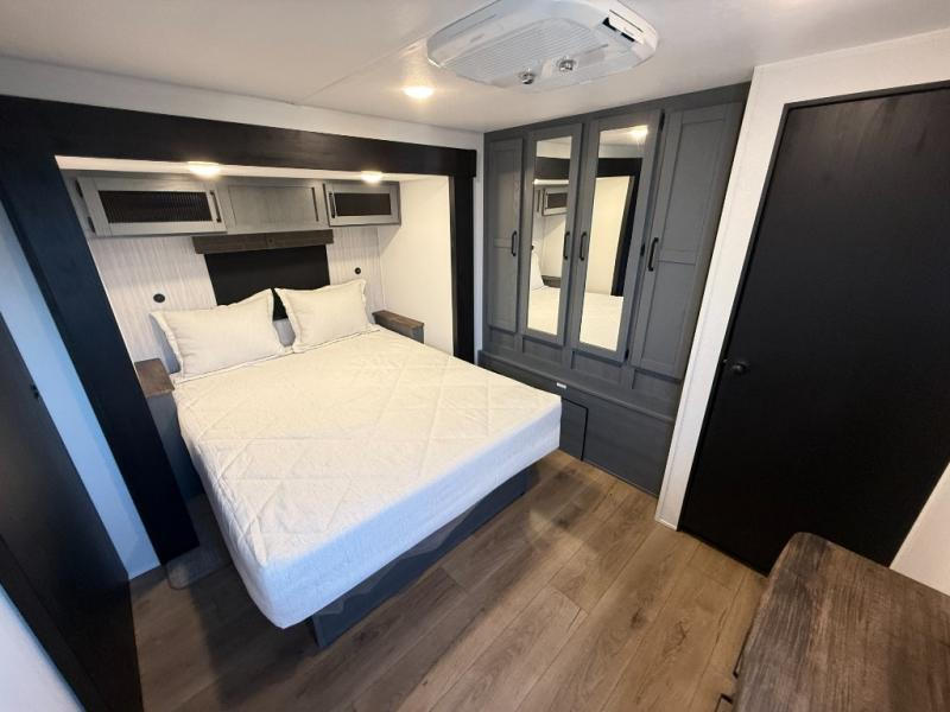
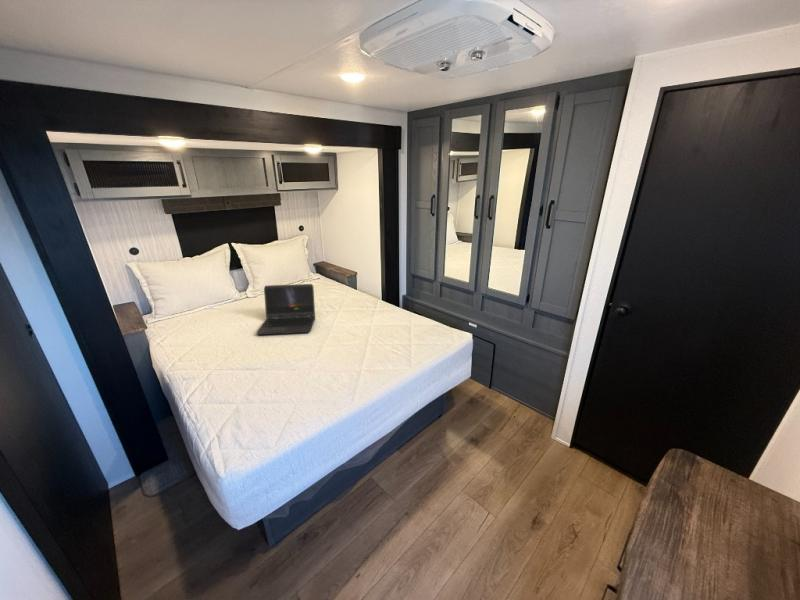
+ laptop computer [256,283,316,336]
